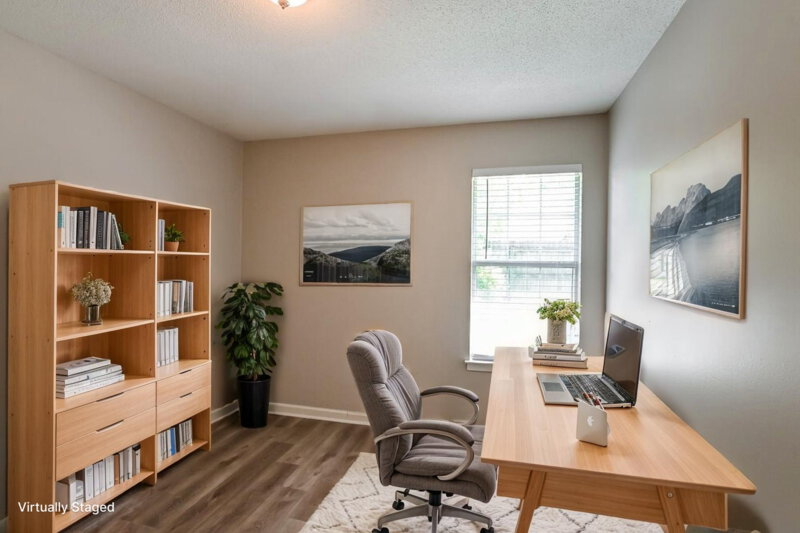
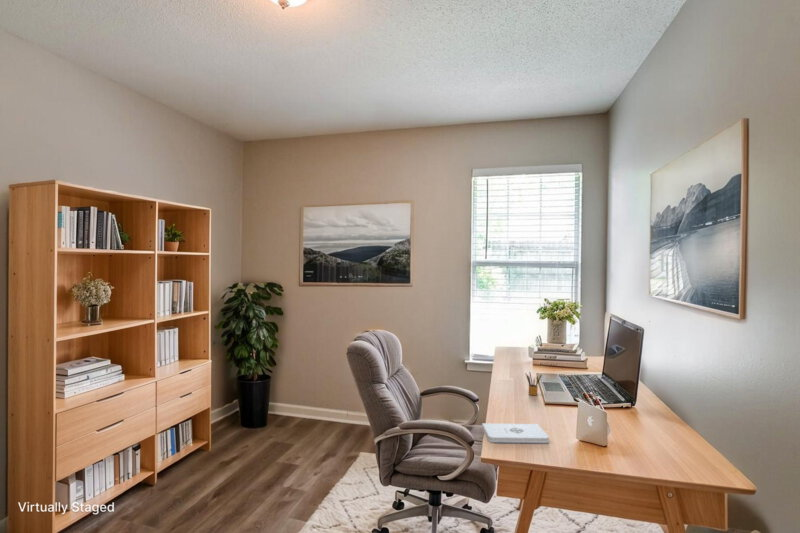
+ notepad [481,422,550,444]
+ pencil box [524,372,543,396]
